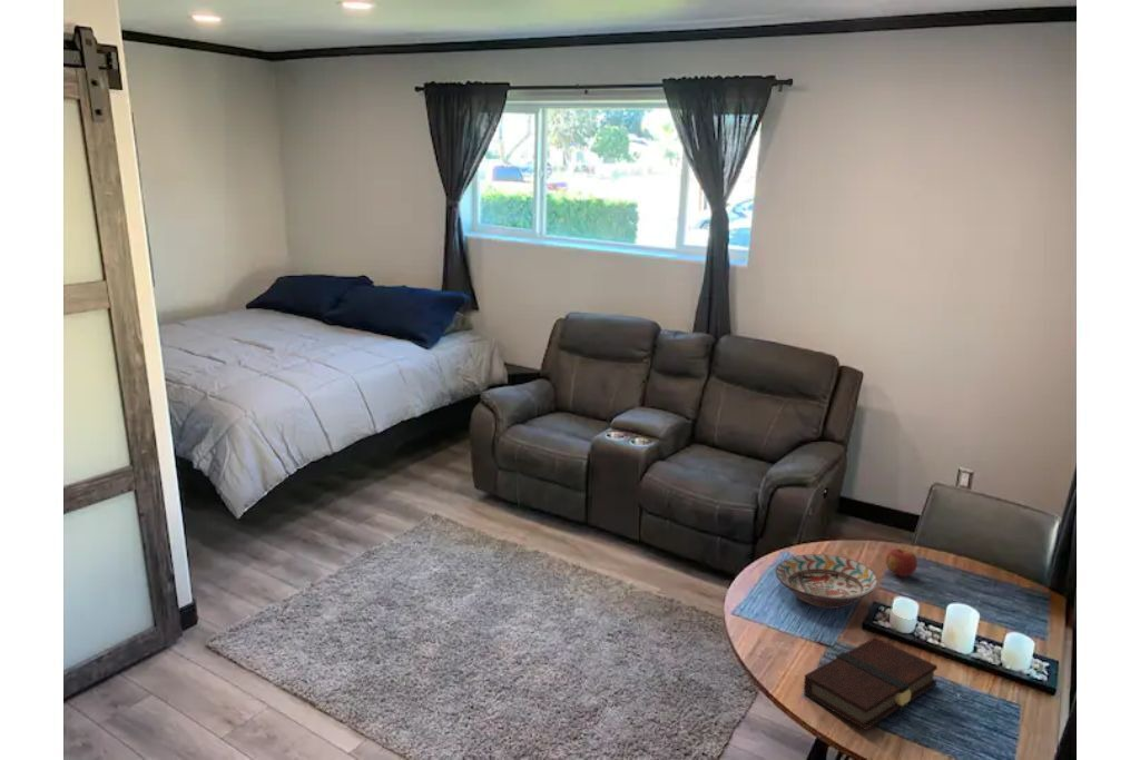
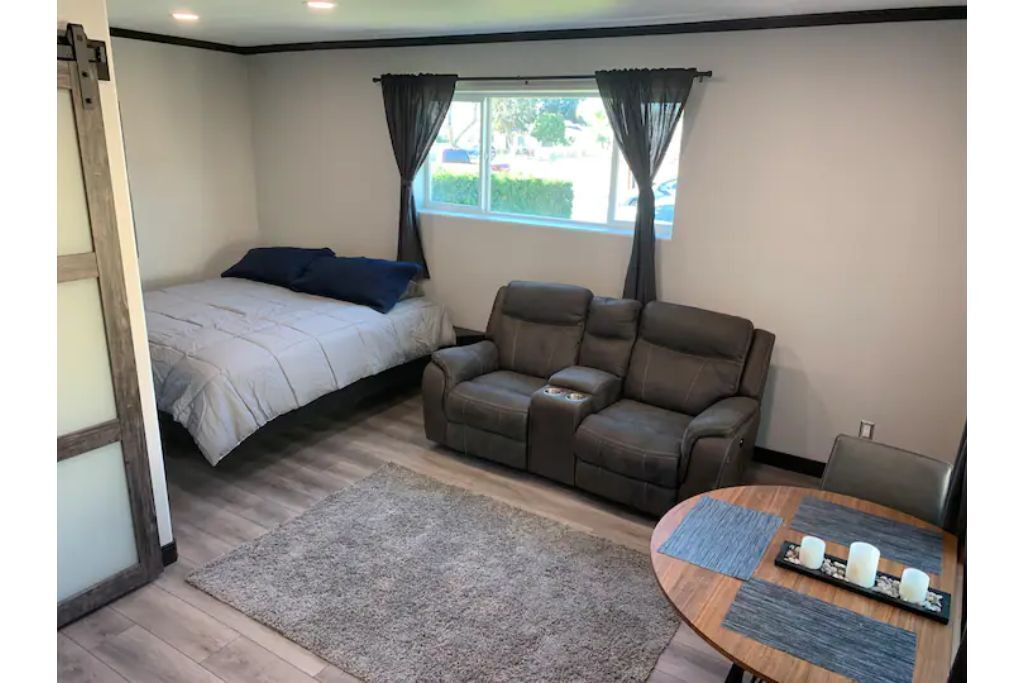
- book [803,636,938,731]
- decorative bowl [775,553,879,610]
- apple [885,547,918,578]
